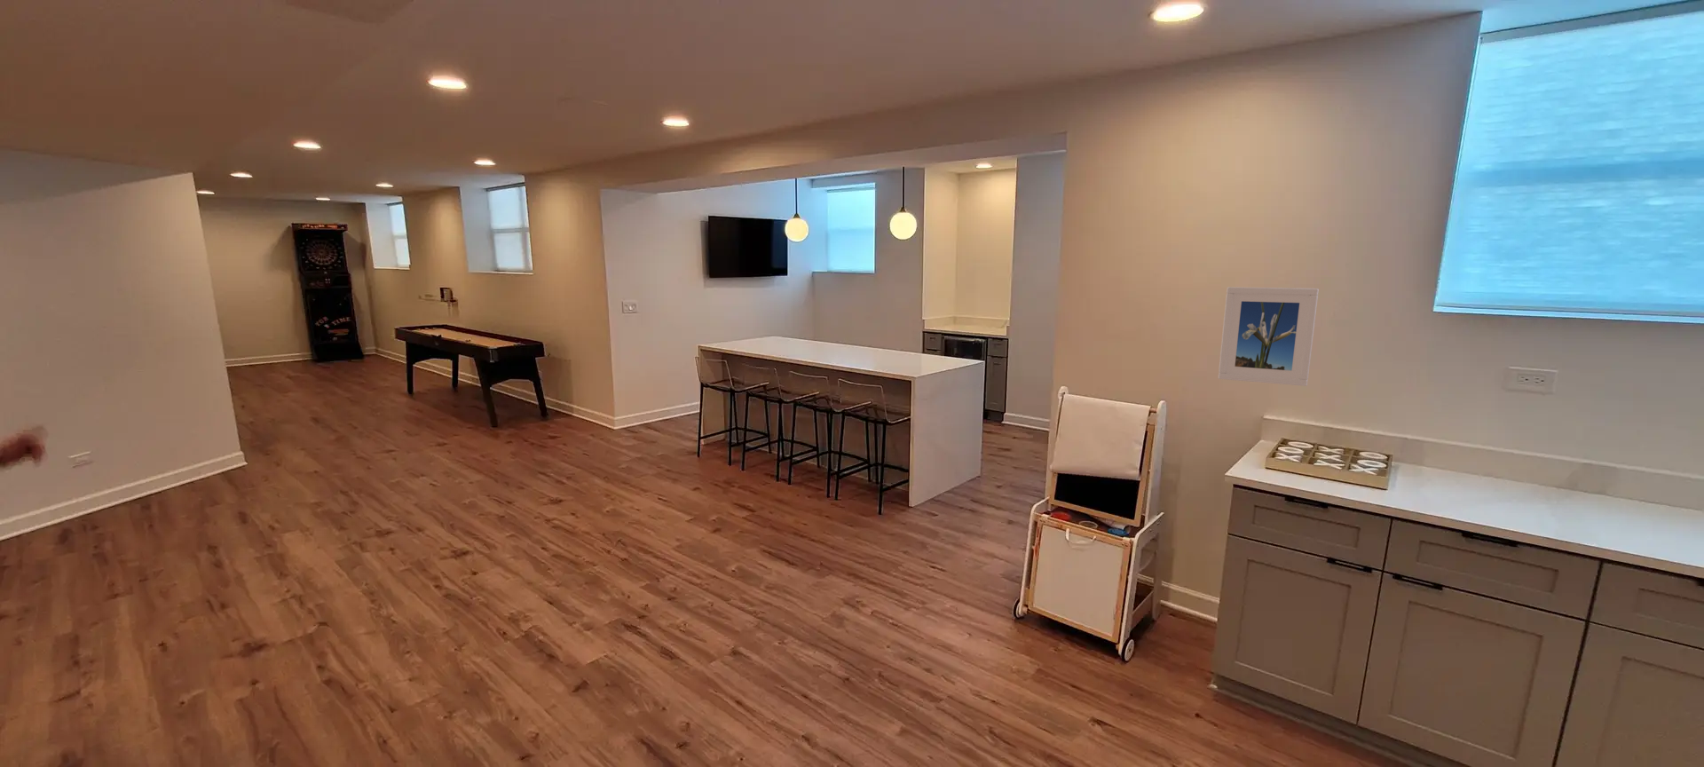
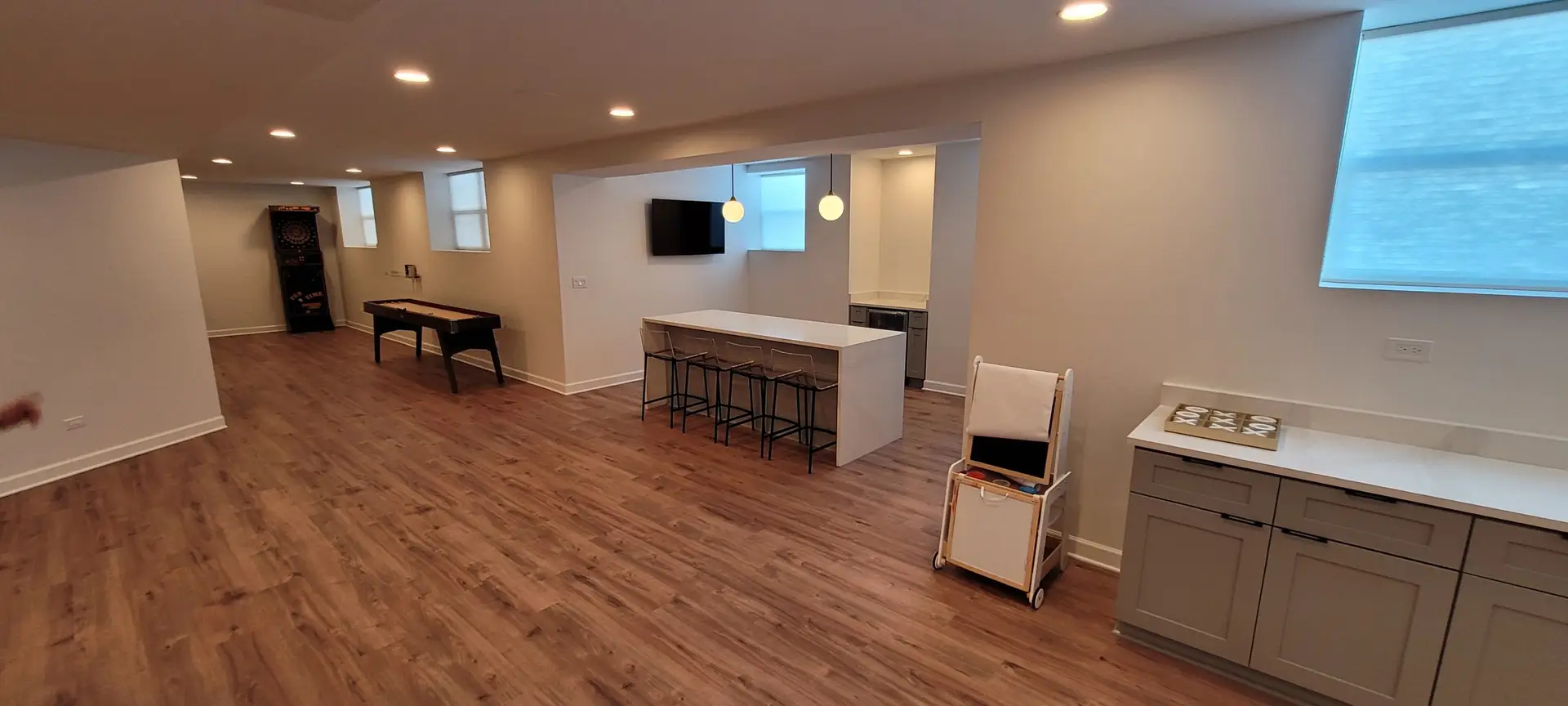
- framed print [1217,286,1319,387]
